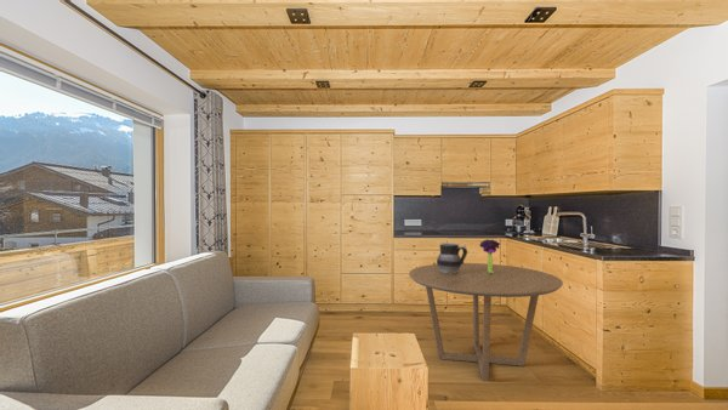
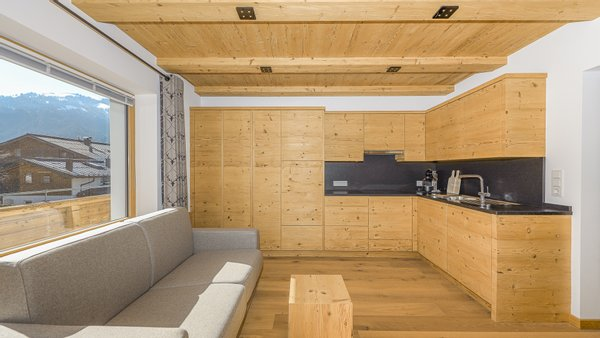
- dining table [408,262,564,382]
- ceramic jug [436,241,468,274]
- bouquet [479,238,501,274]
